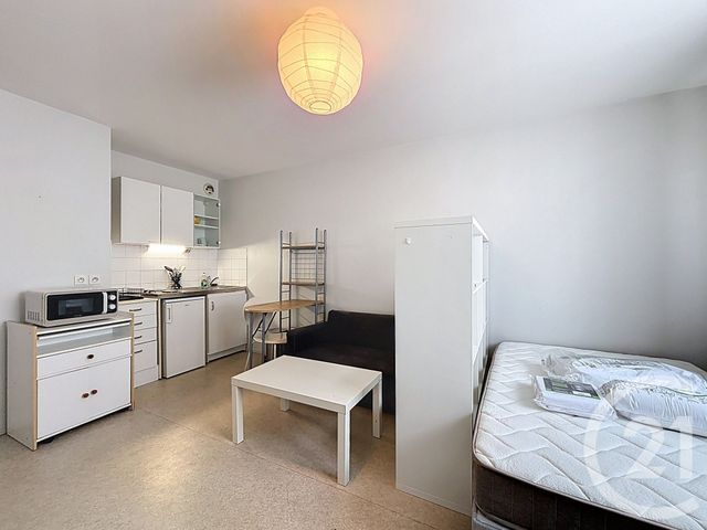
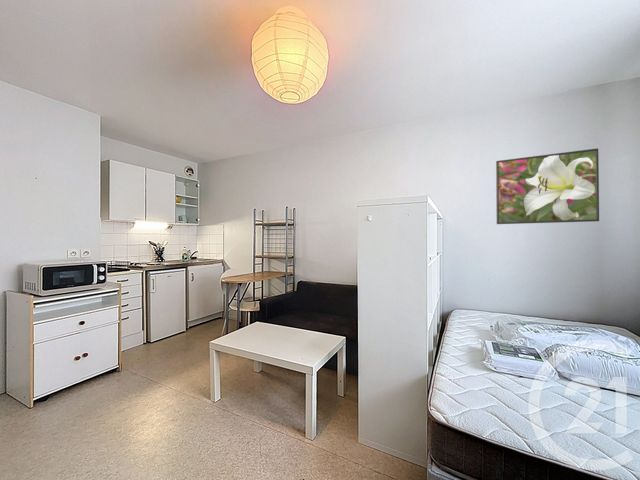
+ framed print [495,148,600,225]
